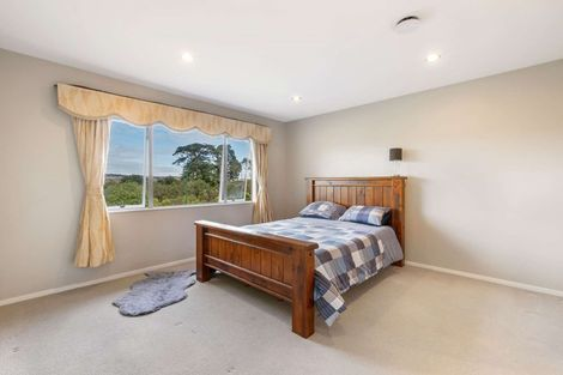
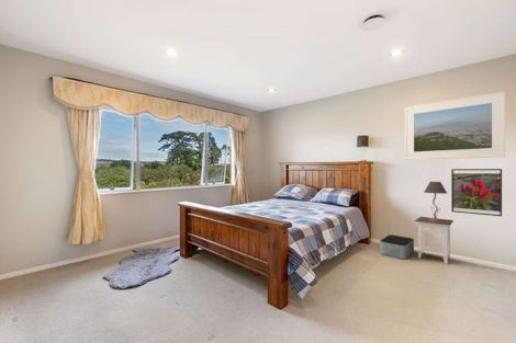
+ table lamp [423,181,448,222]
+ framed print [404,91,506,161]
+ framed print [450,168,503,217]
+ storage bin [379,233,415,260]
+ nightstand [414,216,455,265]
